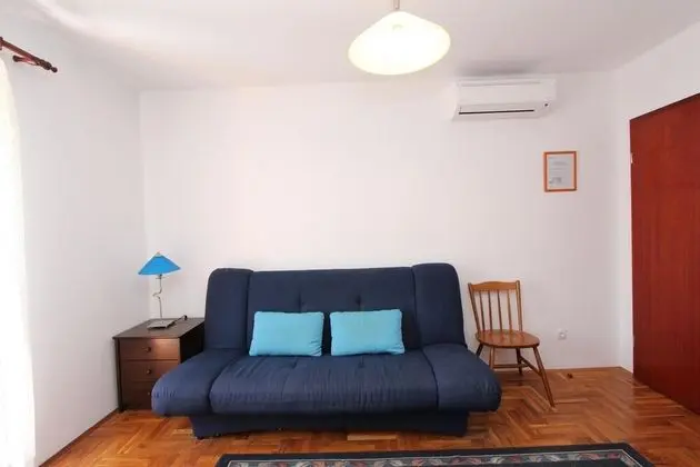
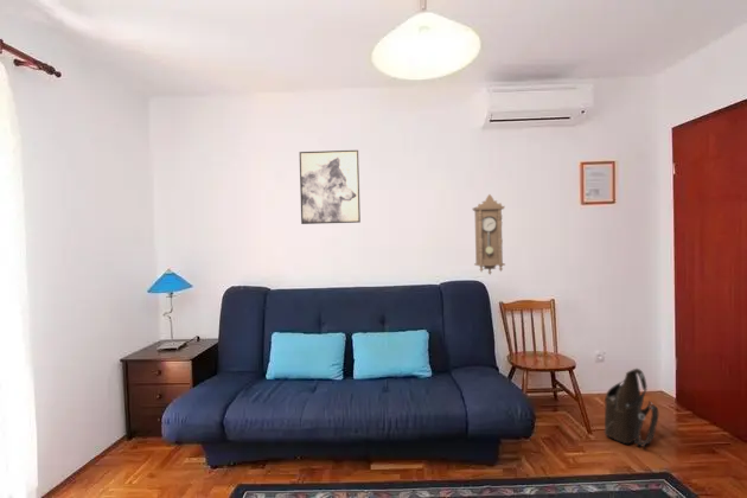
+ pendulum clock [472,193,506,275]
+ wall art [298,149,362,225]
+ shoulder bag [604,368,659,448]
